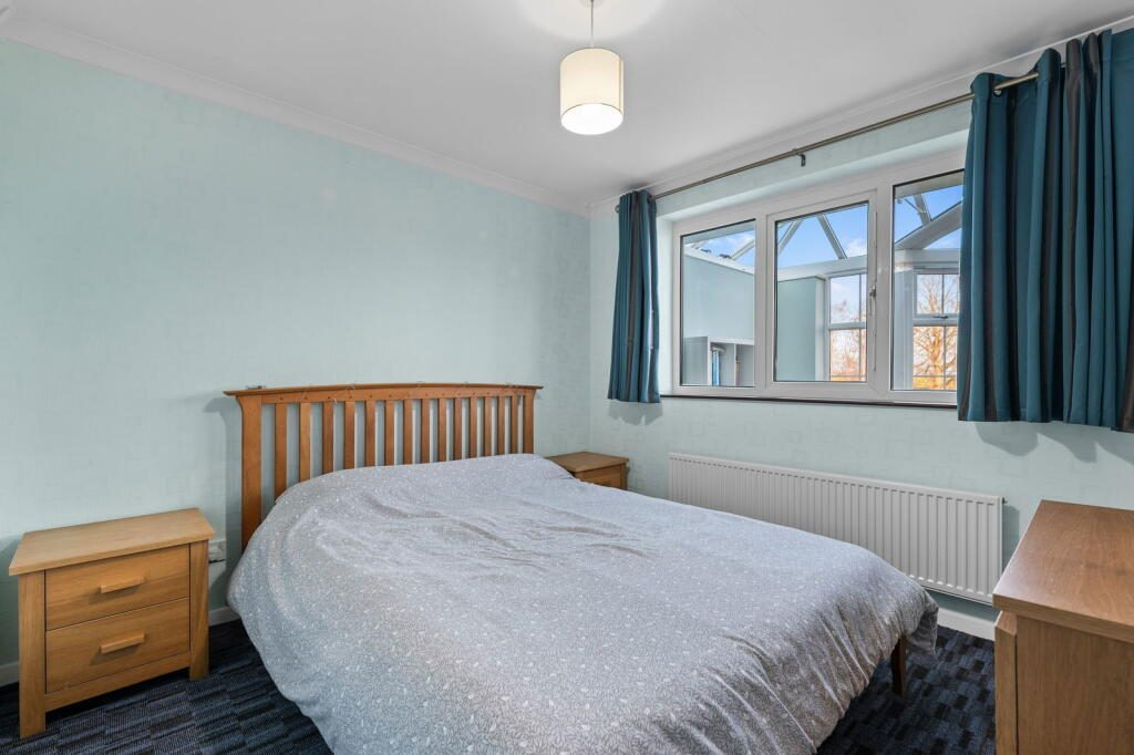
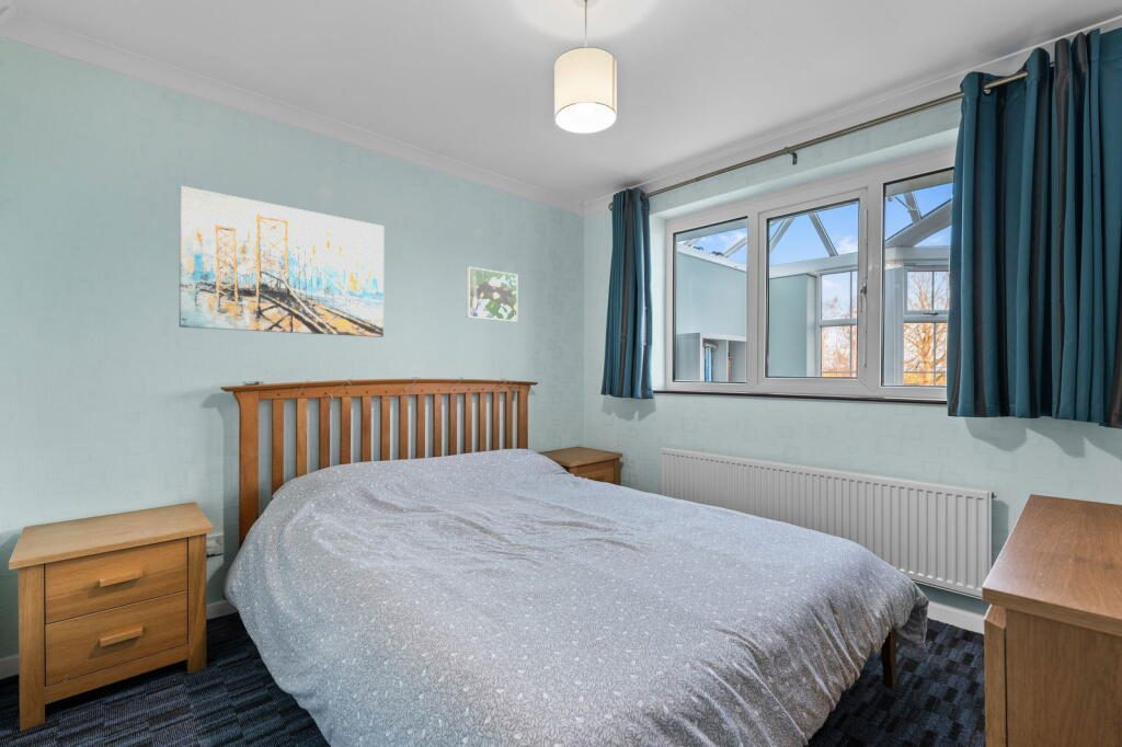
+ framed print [466,266,518,323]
+ wall art [179,185,385,338]
